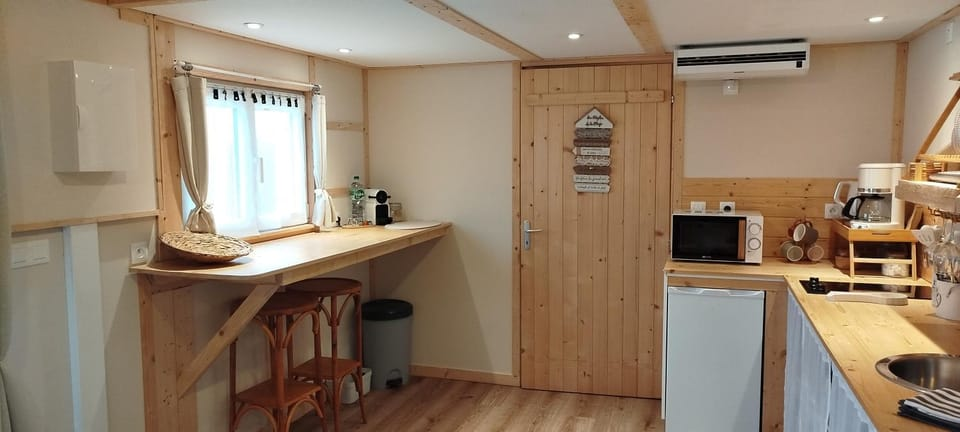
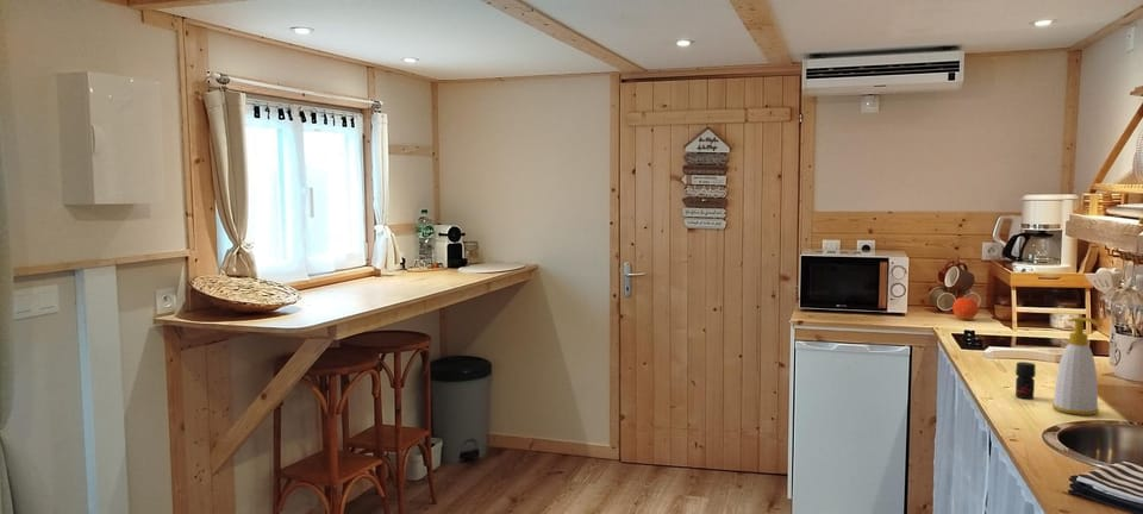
+ jar [1014,361,1037,400]
+ fruit [951,296,979,321]
+ soap bottle [1051,316,1103,416]
